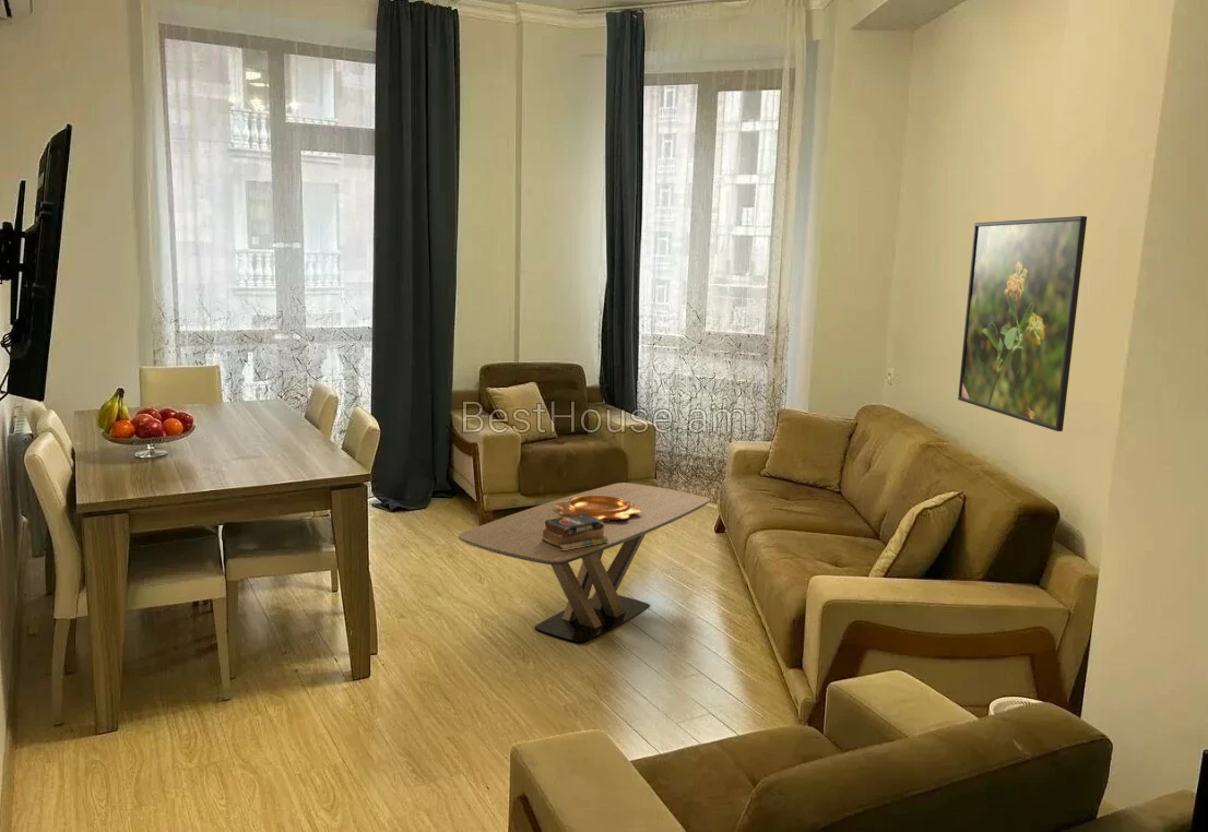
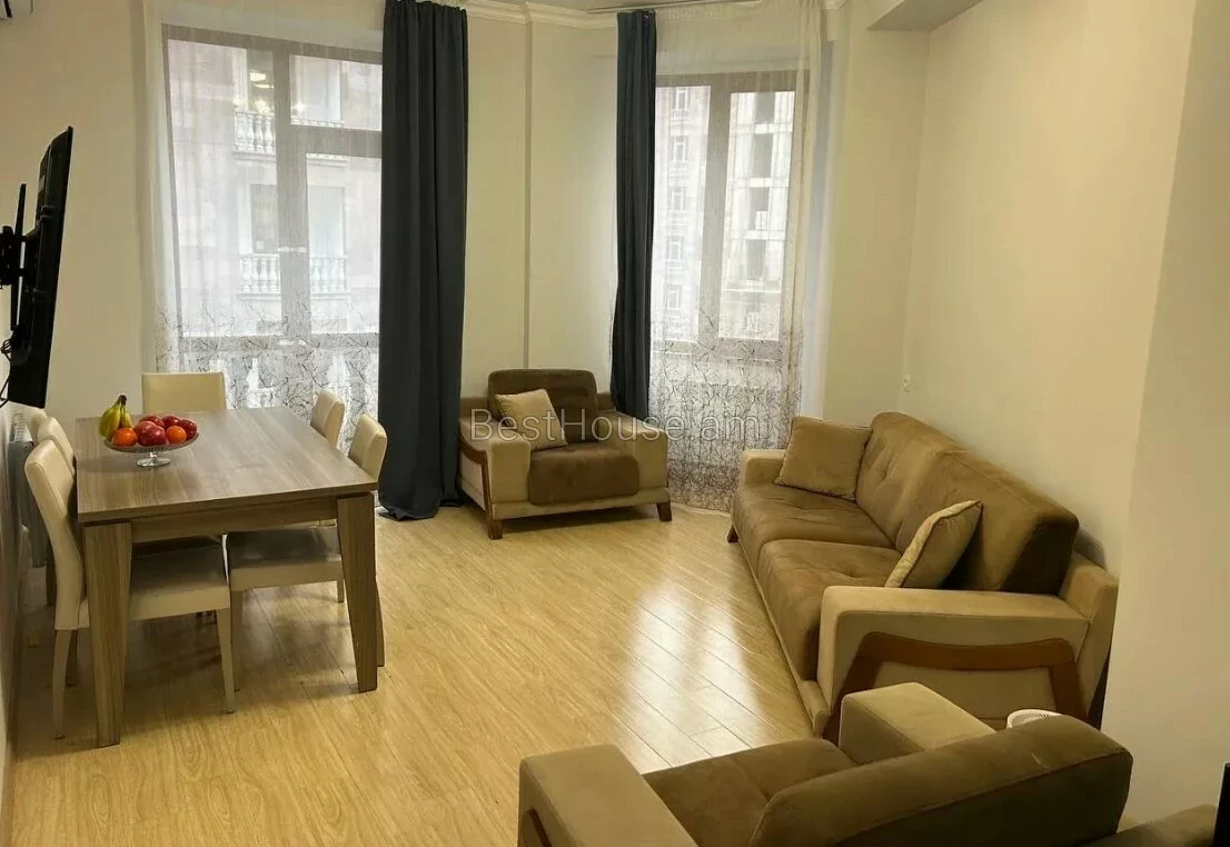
- coffee table [458,482,711,643]
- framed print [957,215,1088,432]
- books [541,513,608,550]
- decorative bowl [556,496,642,521]
